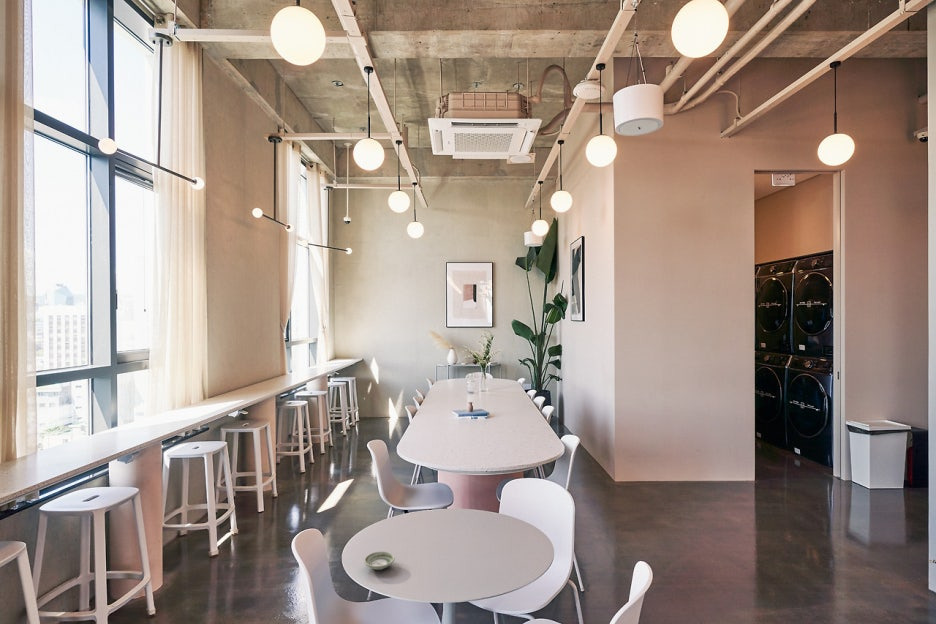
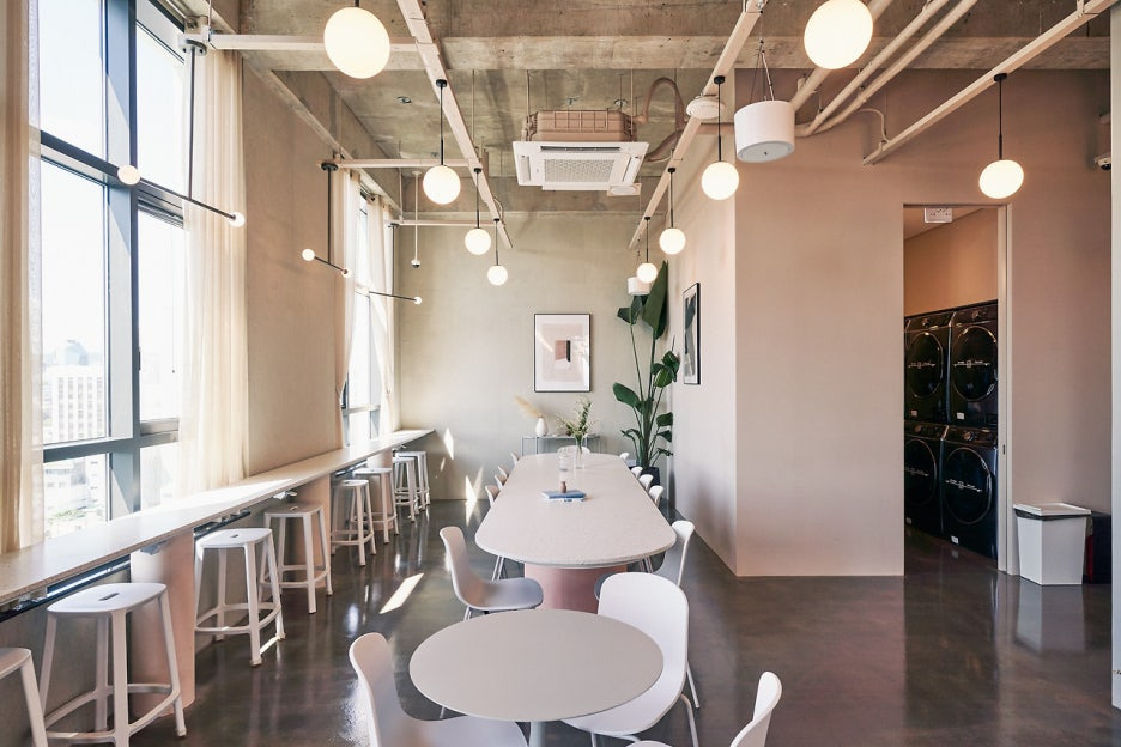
- saucer [363,550,396,571]
